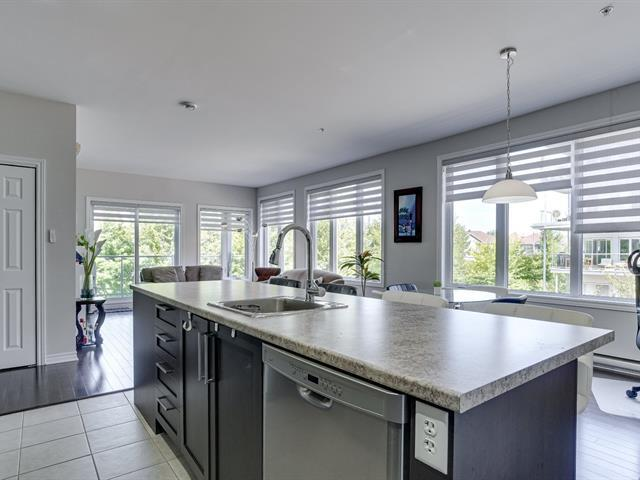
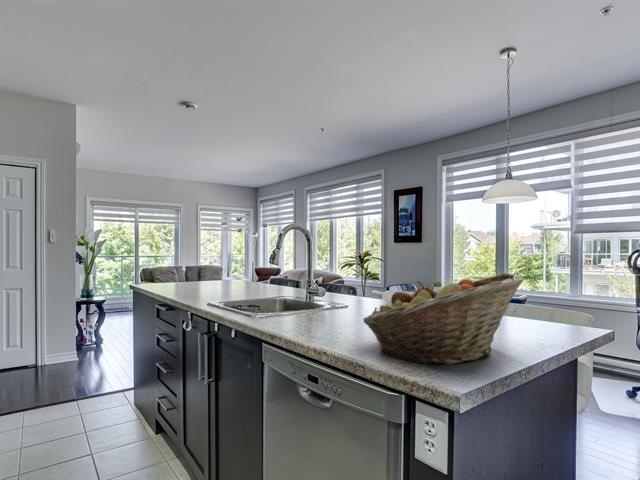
+ fruit basket [362,272,525,366]
